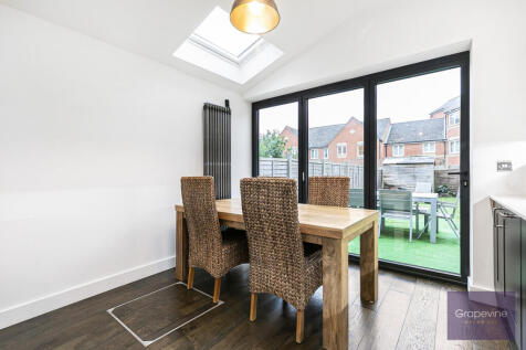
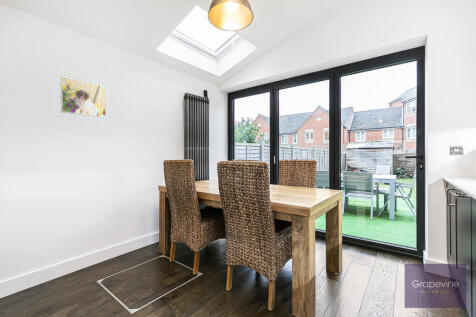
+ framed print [59,76,107,119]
